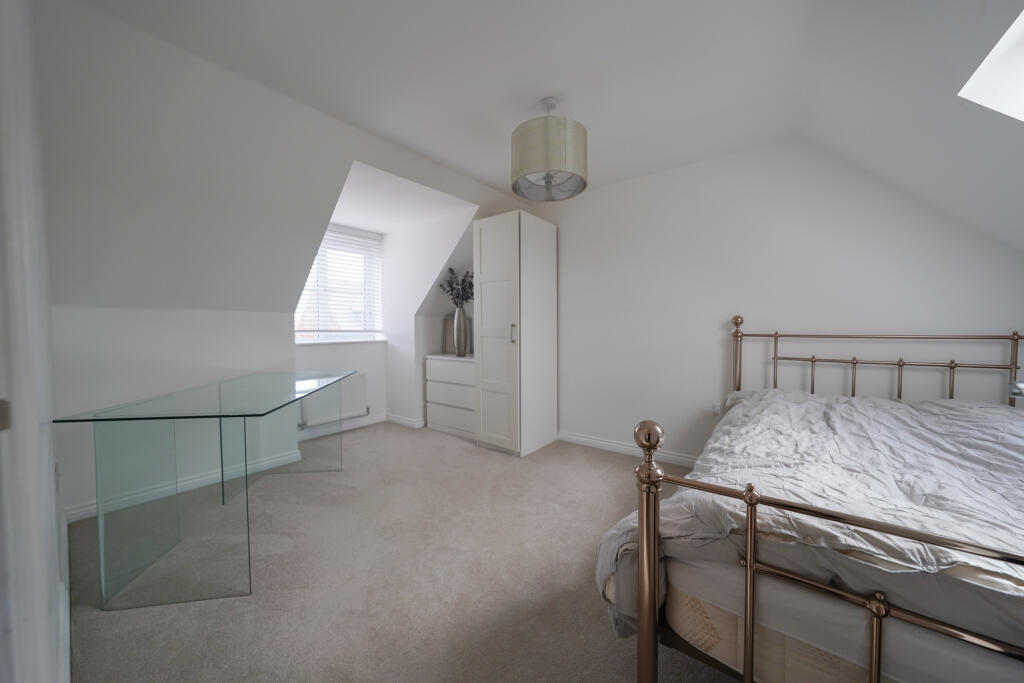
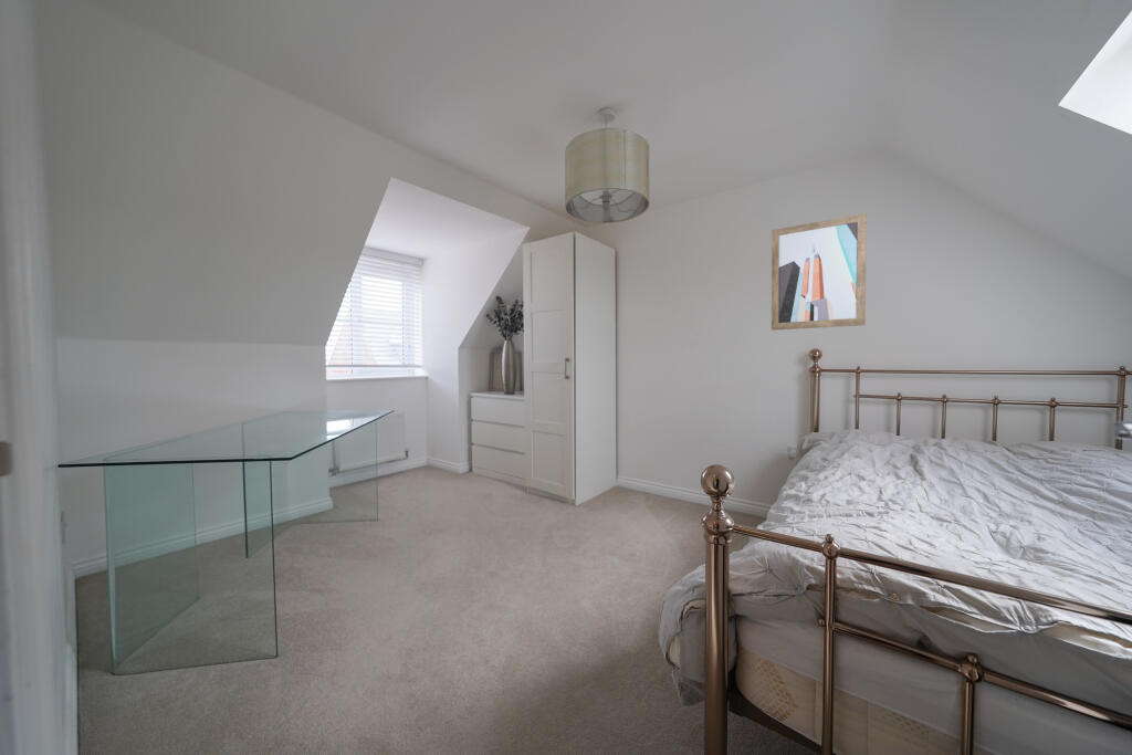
+ wall art [771,212,868,332]
